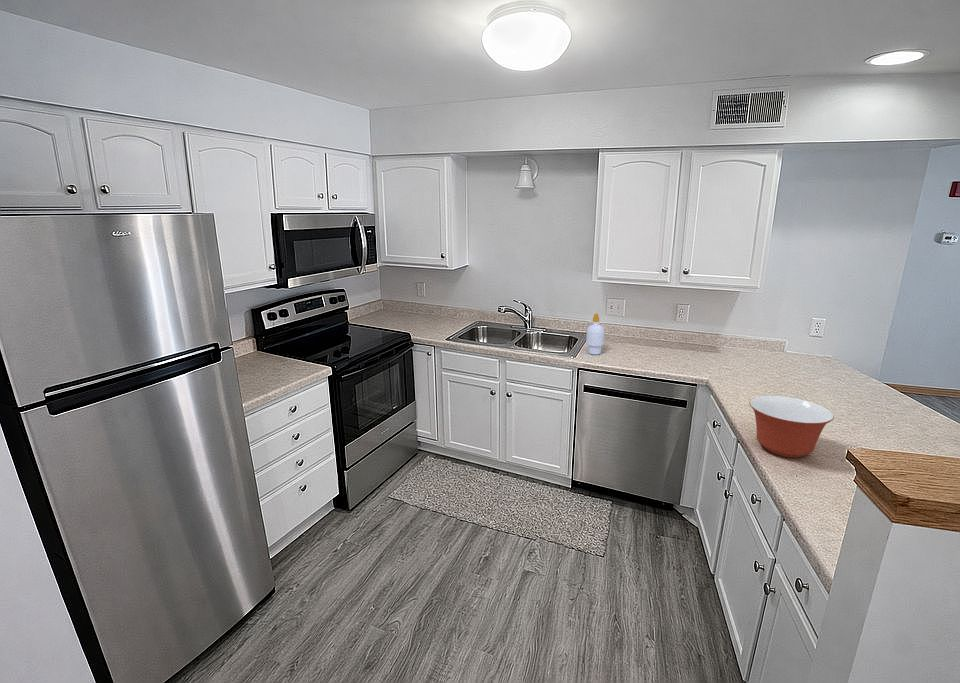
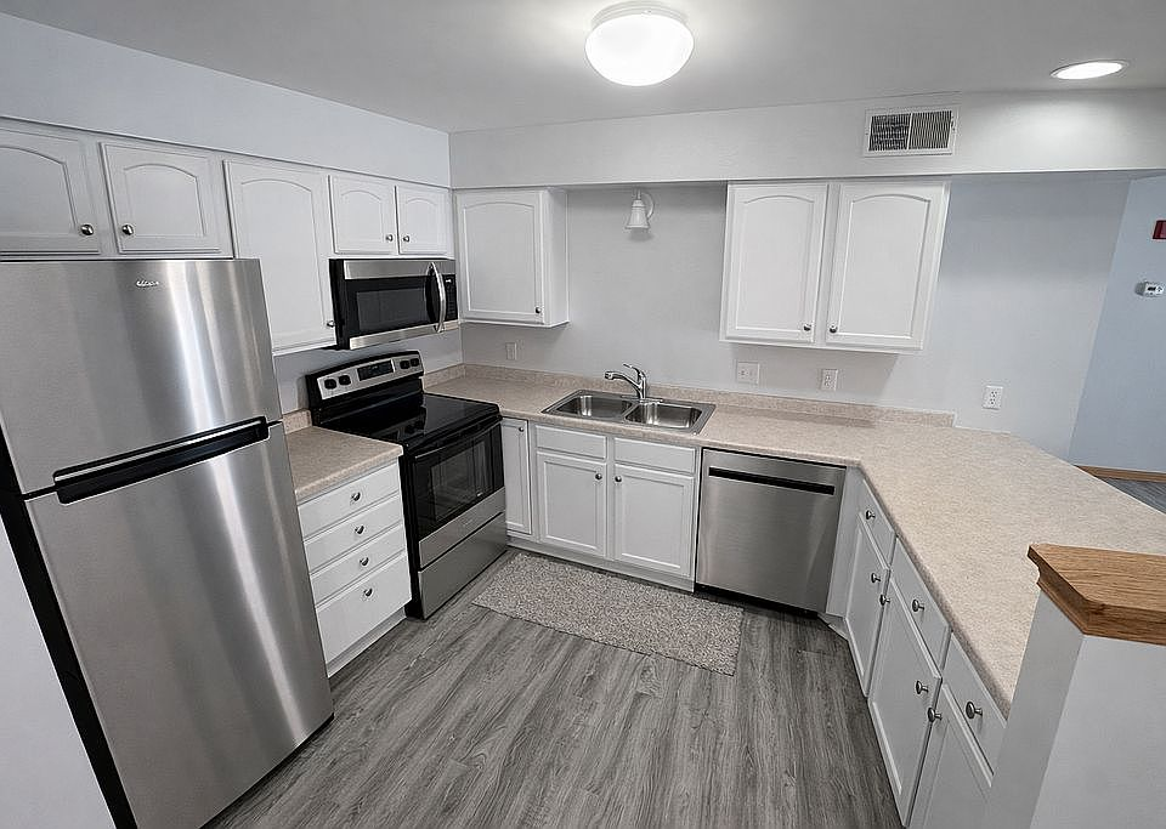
- soap bottle [585,312,605,356]
- mixing bowl [749,395,835,459]
